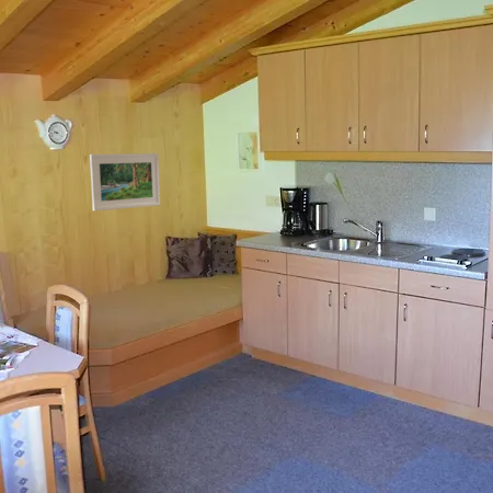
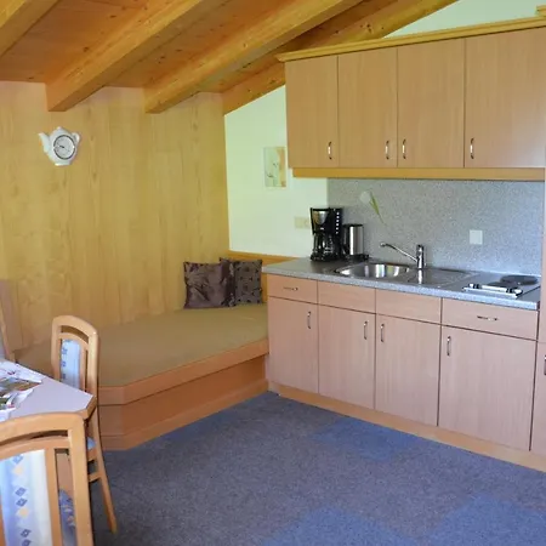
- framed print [89,152,161,213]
